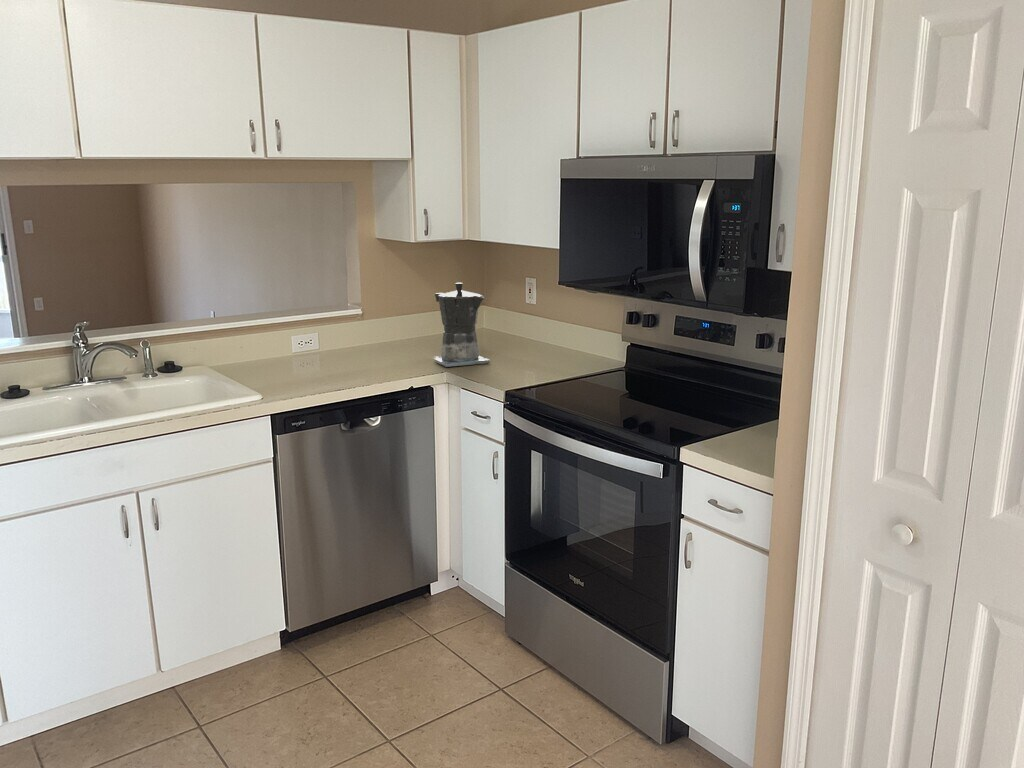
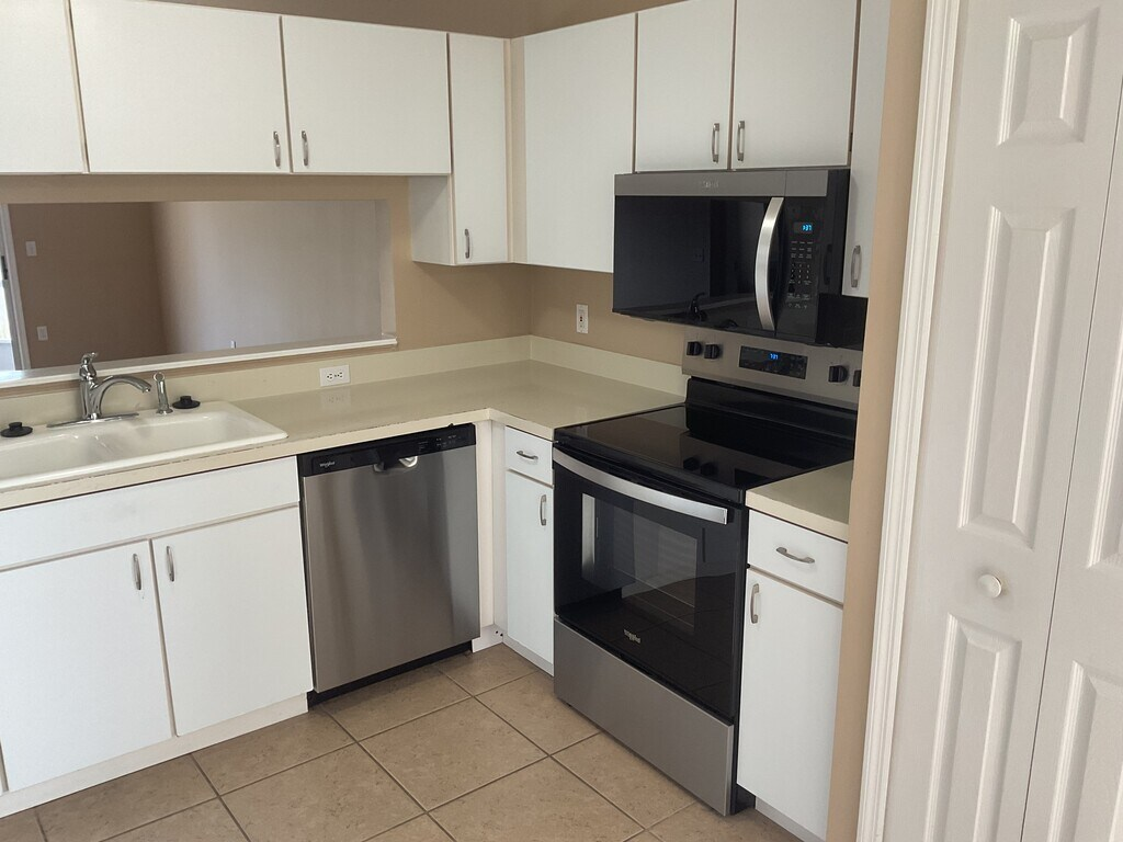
- coffee maker [433,281,491,368]
